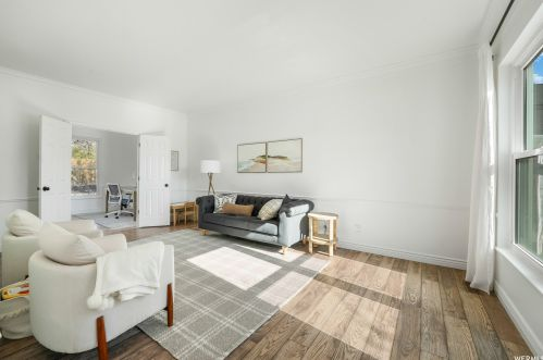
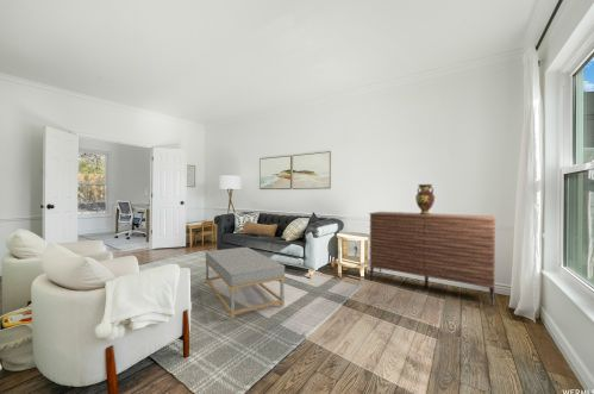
+ decorative urn [414,183,436,214]
+ sideboard [368,211,496,307]
+ coffee table [205,246,286,320]
